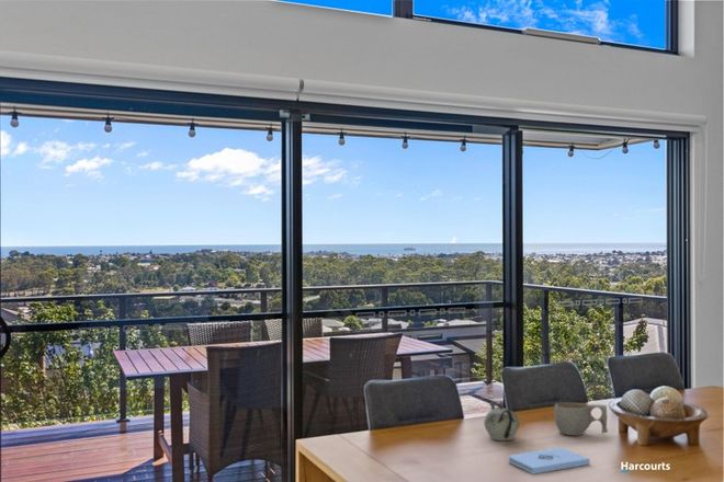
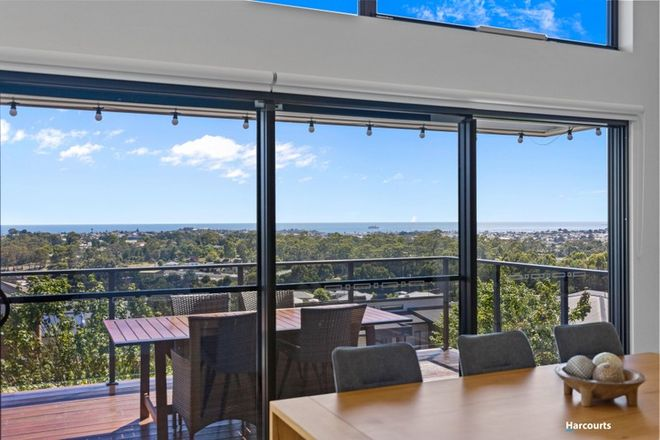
- teapot [483,401,520,441]
- cup [553,402,609,436]
- notepad [508,447,591,474]
